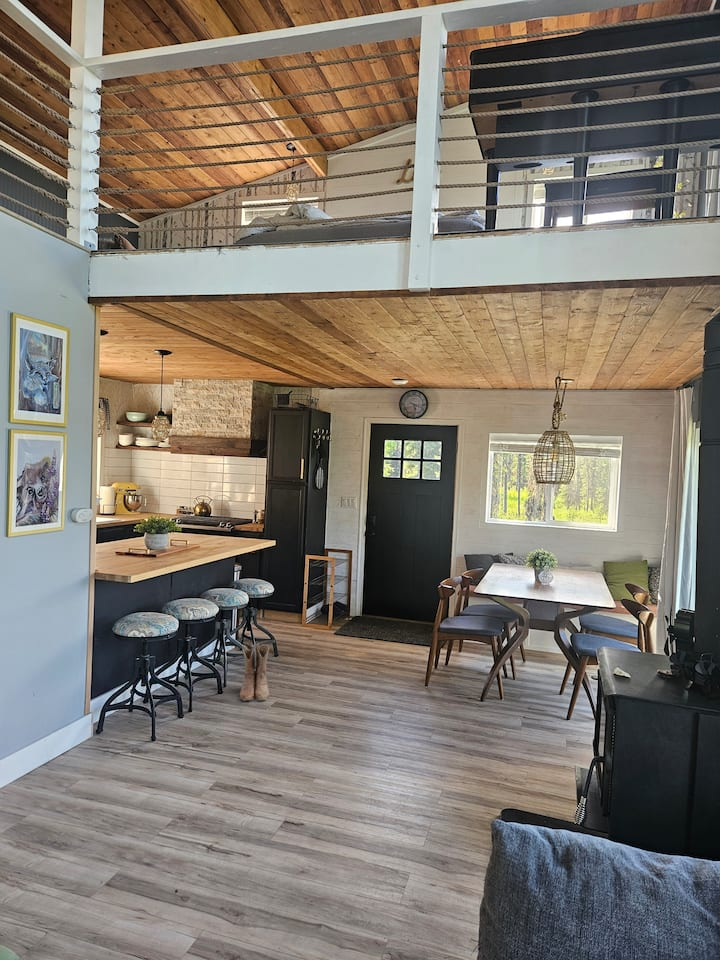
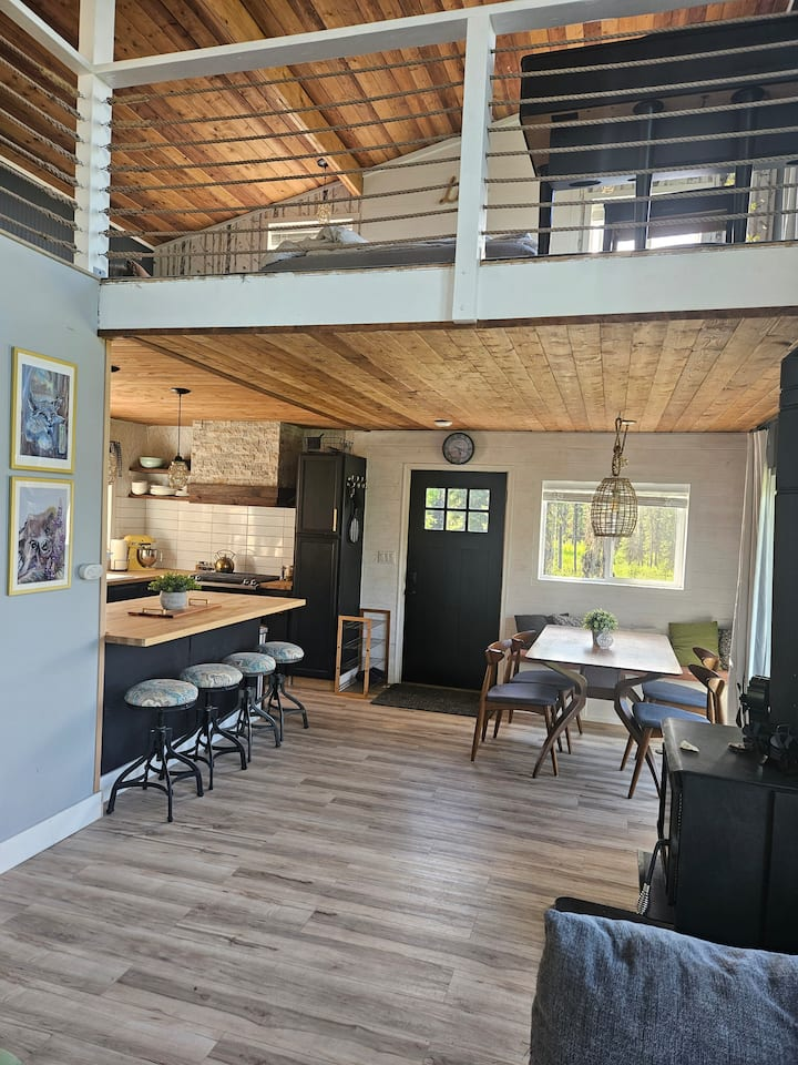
- boots [239,643,270,702]
